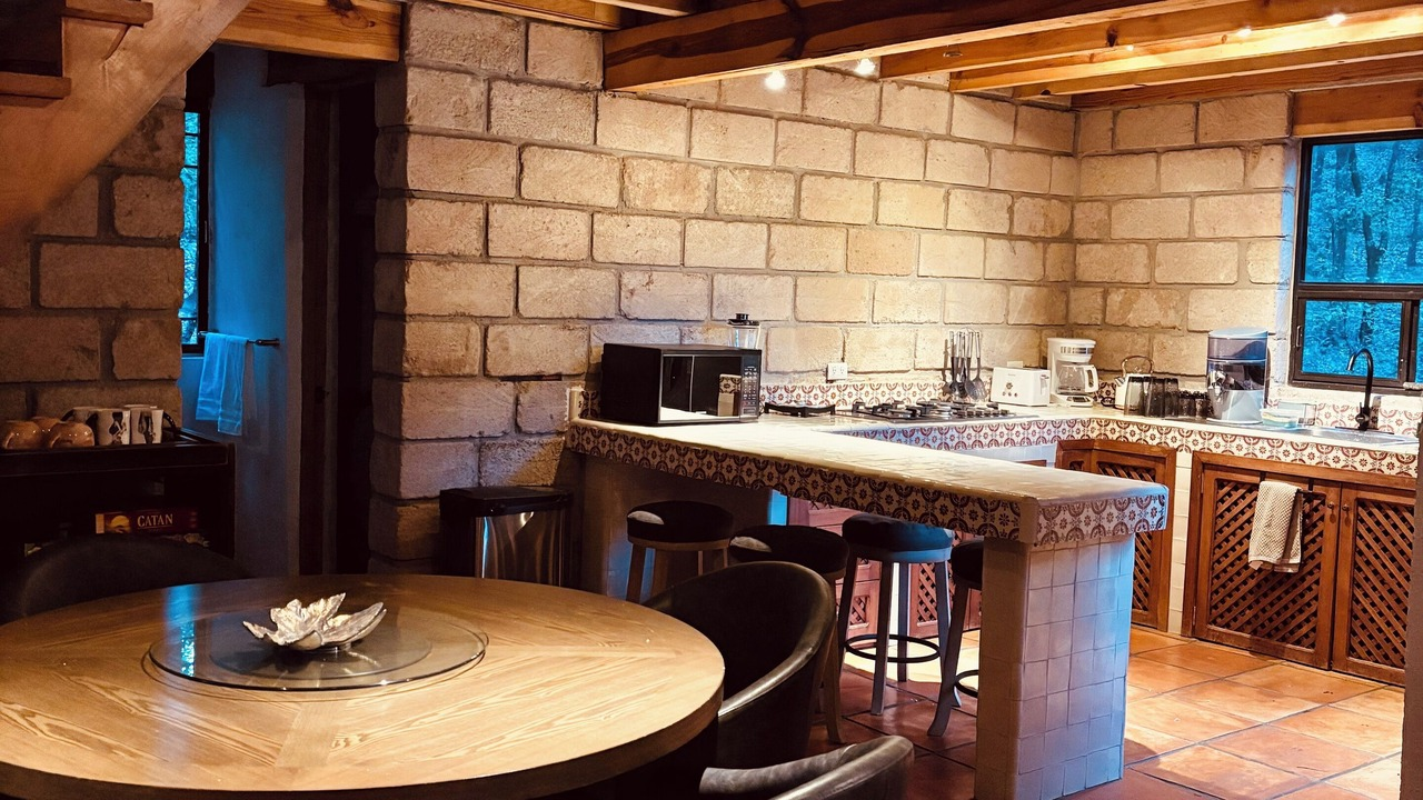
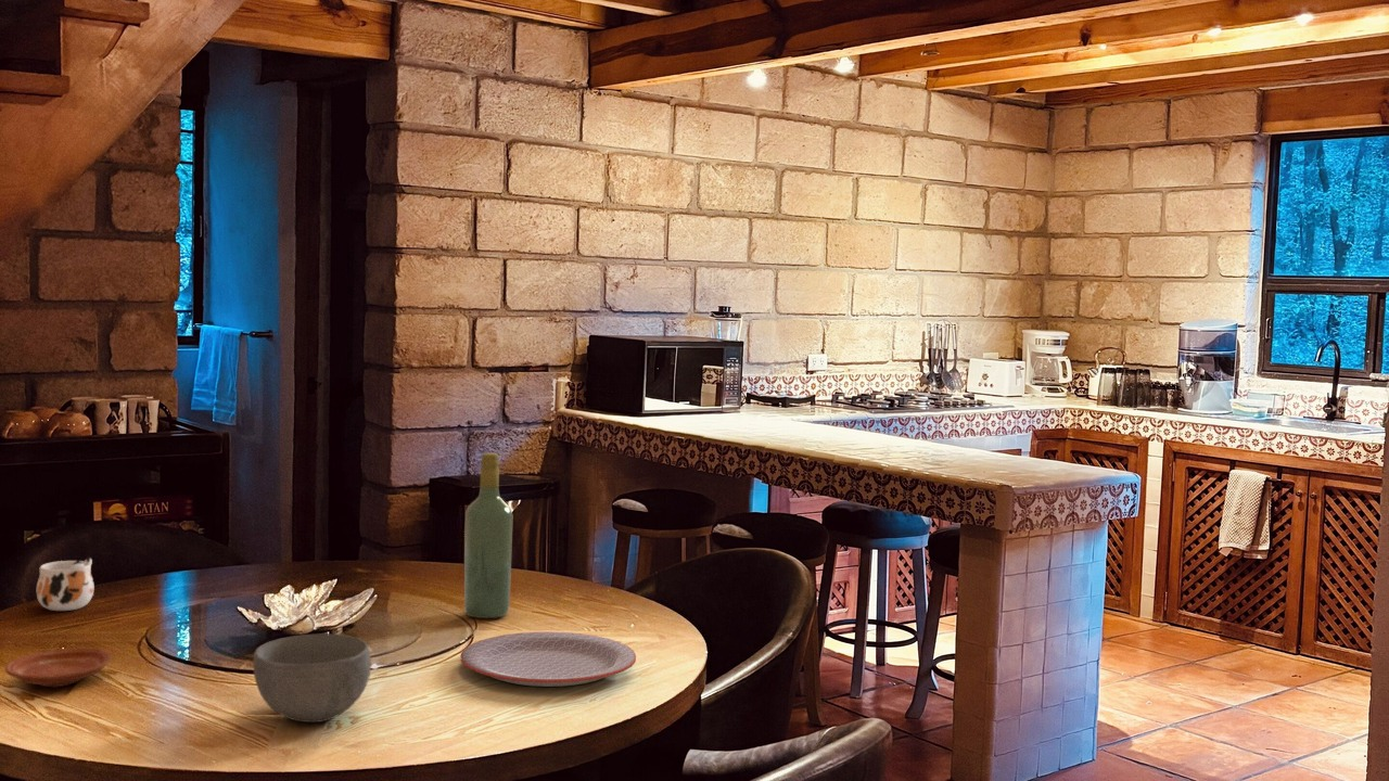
+ wine bottle [463,452,513,619]
+ mug [36,555,95,612]
+ bowl [252,633,372,724]
+ plate [4,648,113,688]
+ plate [459,631,637,688]
